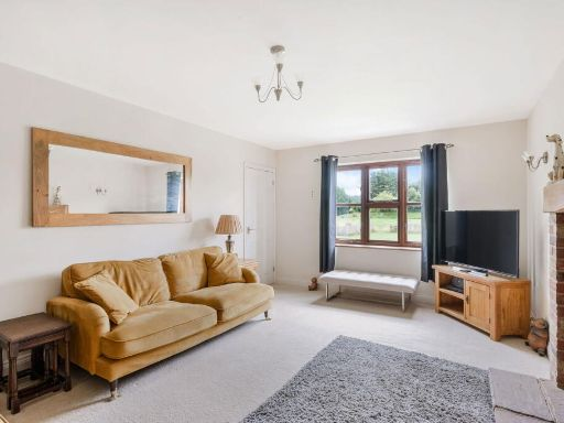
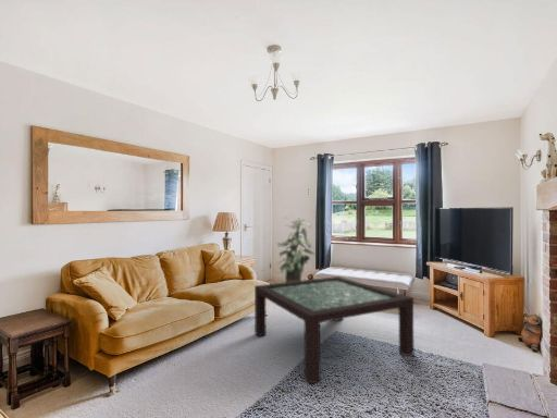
+ indoor plant [276,216,317,282]
+ coffee table [253,275,414,384]
